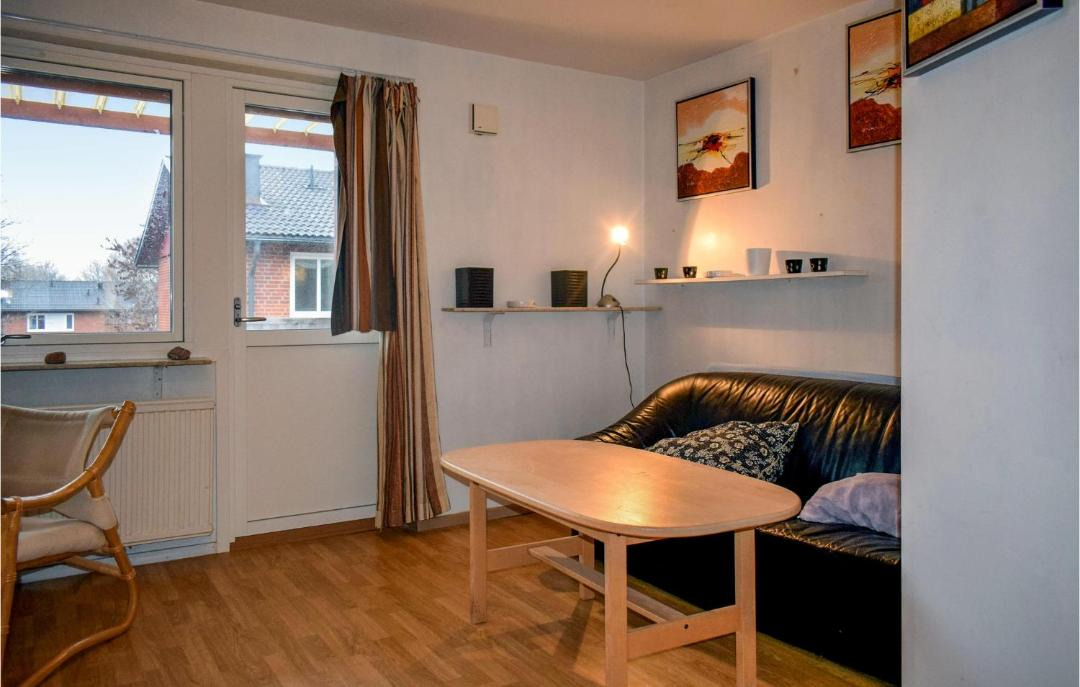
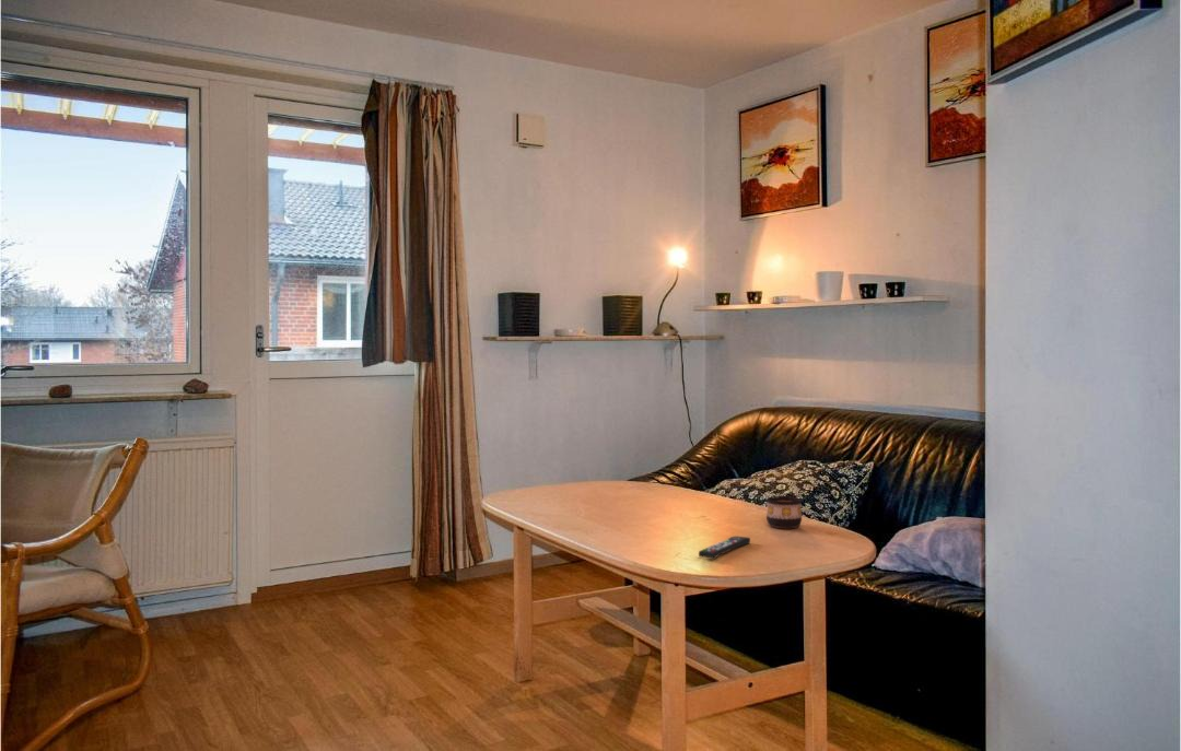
+ remote control [698,535,751,559]
+ cup [765,495,803,529]
